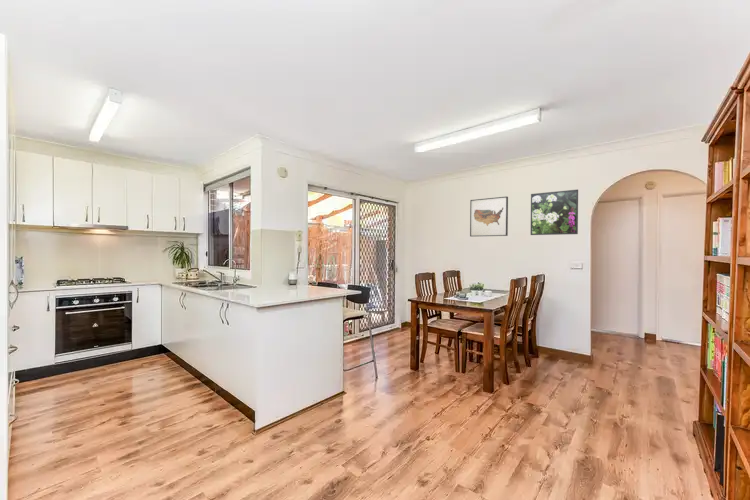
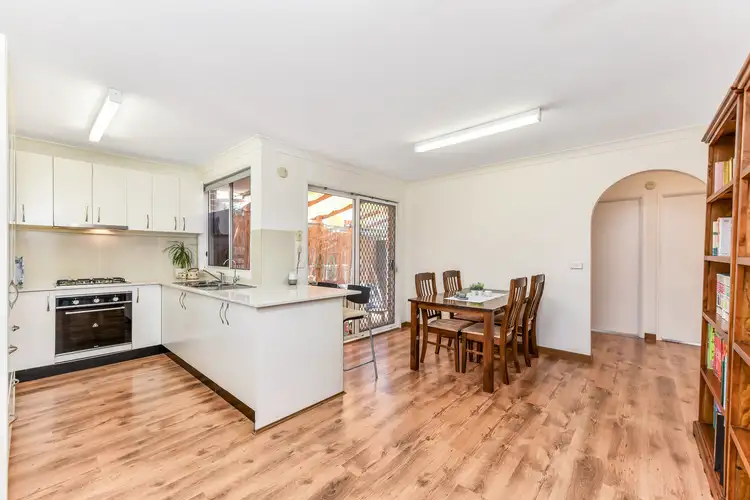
- wall art [469,195,509,238]
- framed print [530,188,579,236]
